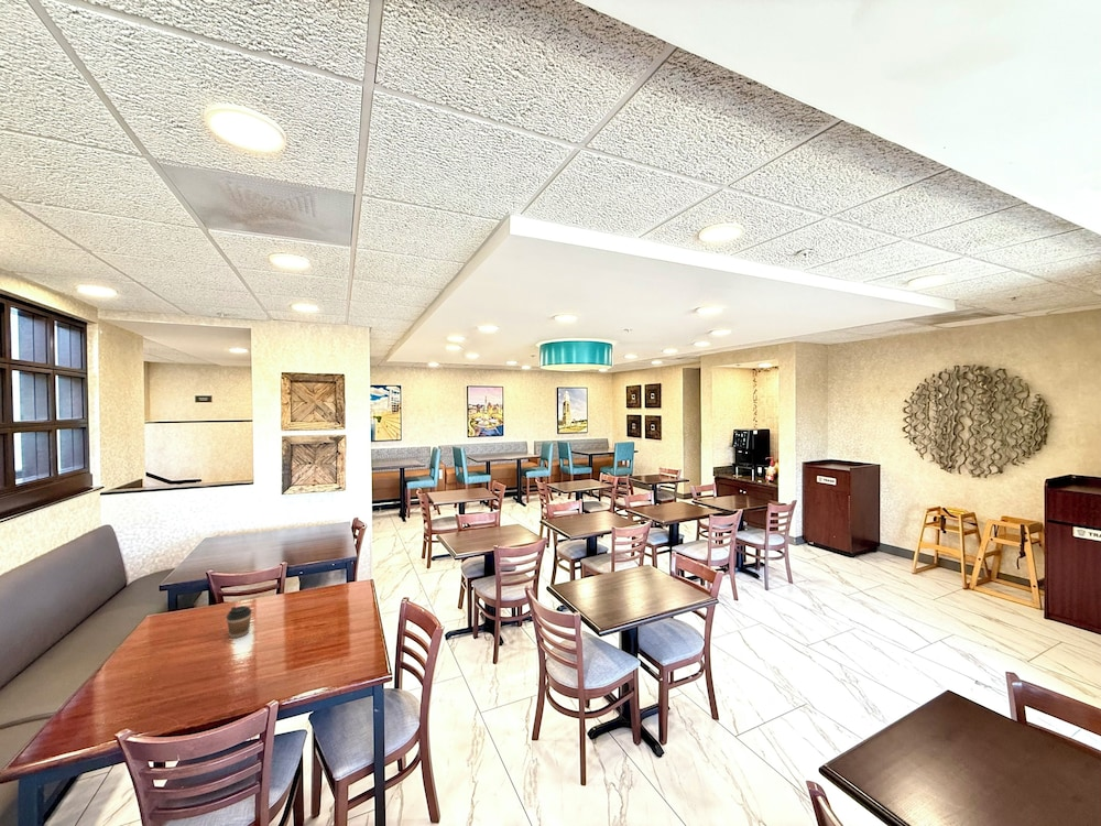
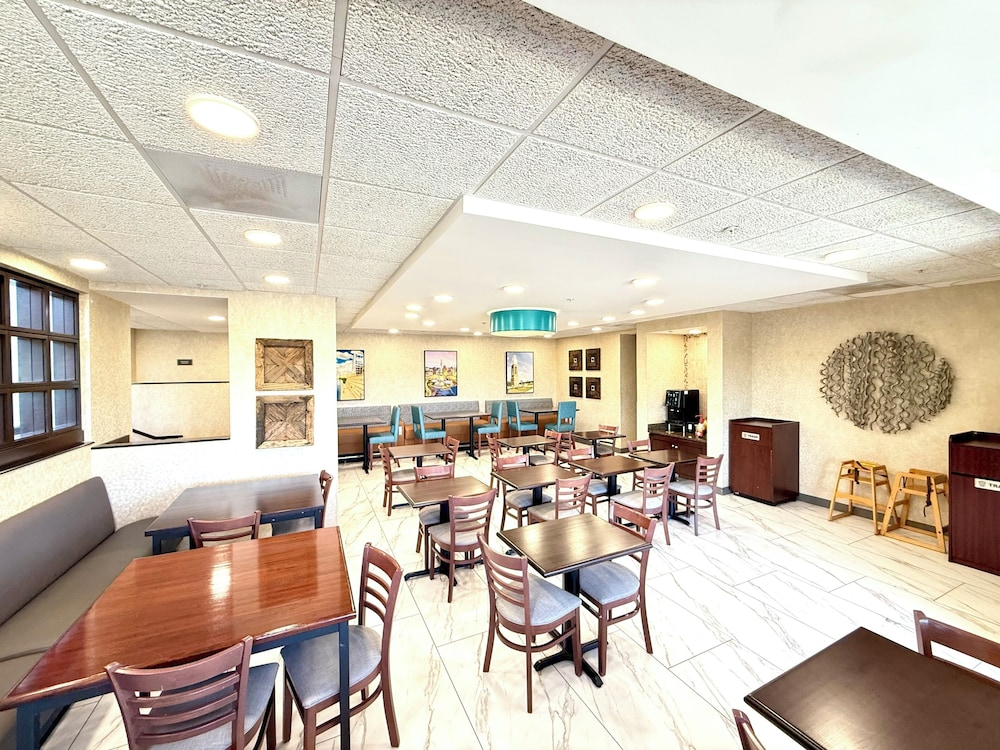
- coffee cup [226,605,253,639]
